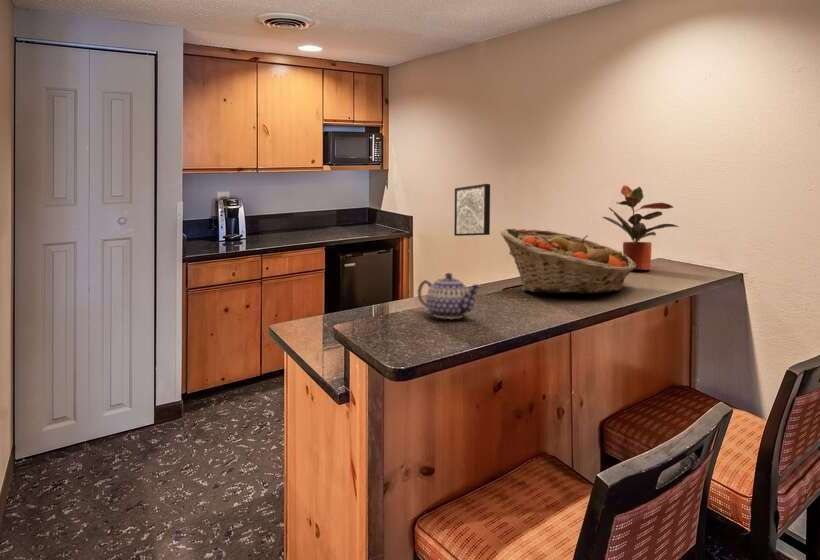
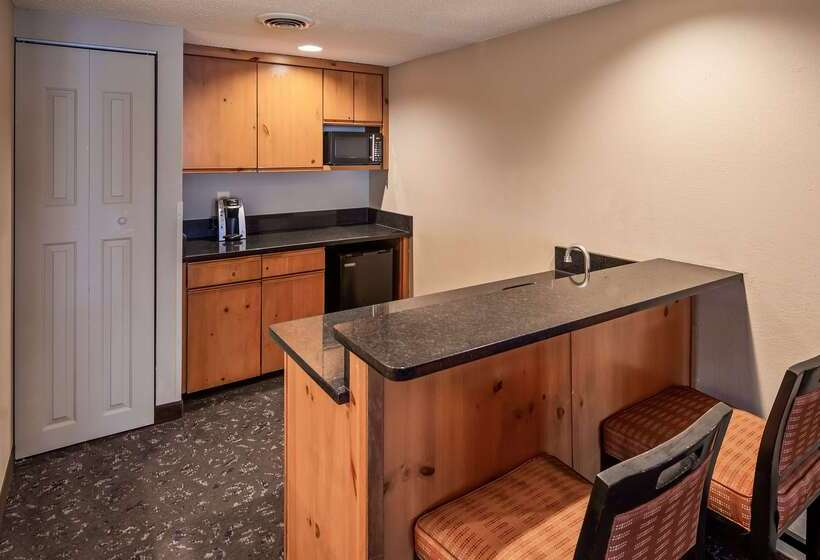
- potted plant [601,184,680,271]
- teapot [417,272,483,320]
- wall art [453,183,491,237]
- fruit basket [500,228,636,295]
